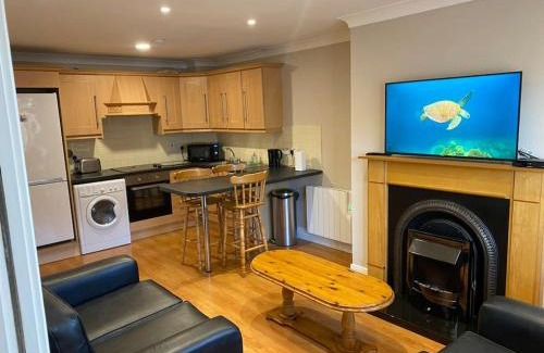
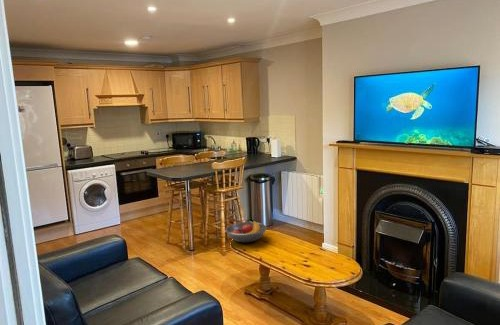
+ fruit bowl [224,220,268,243]
